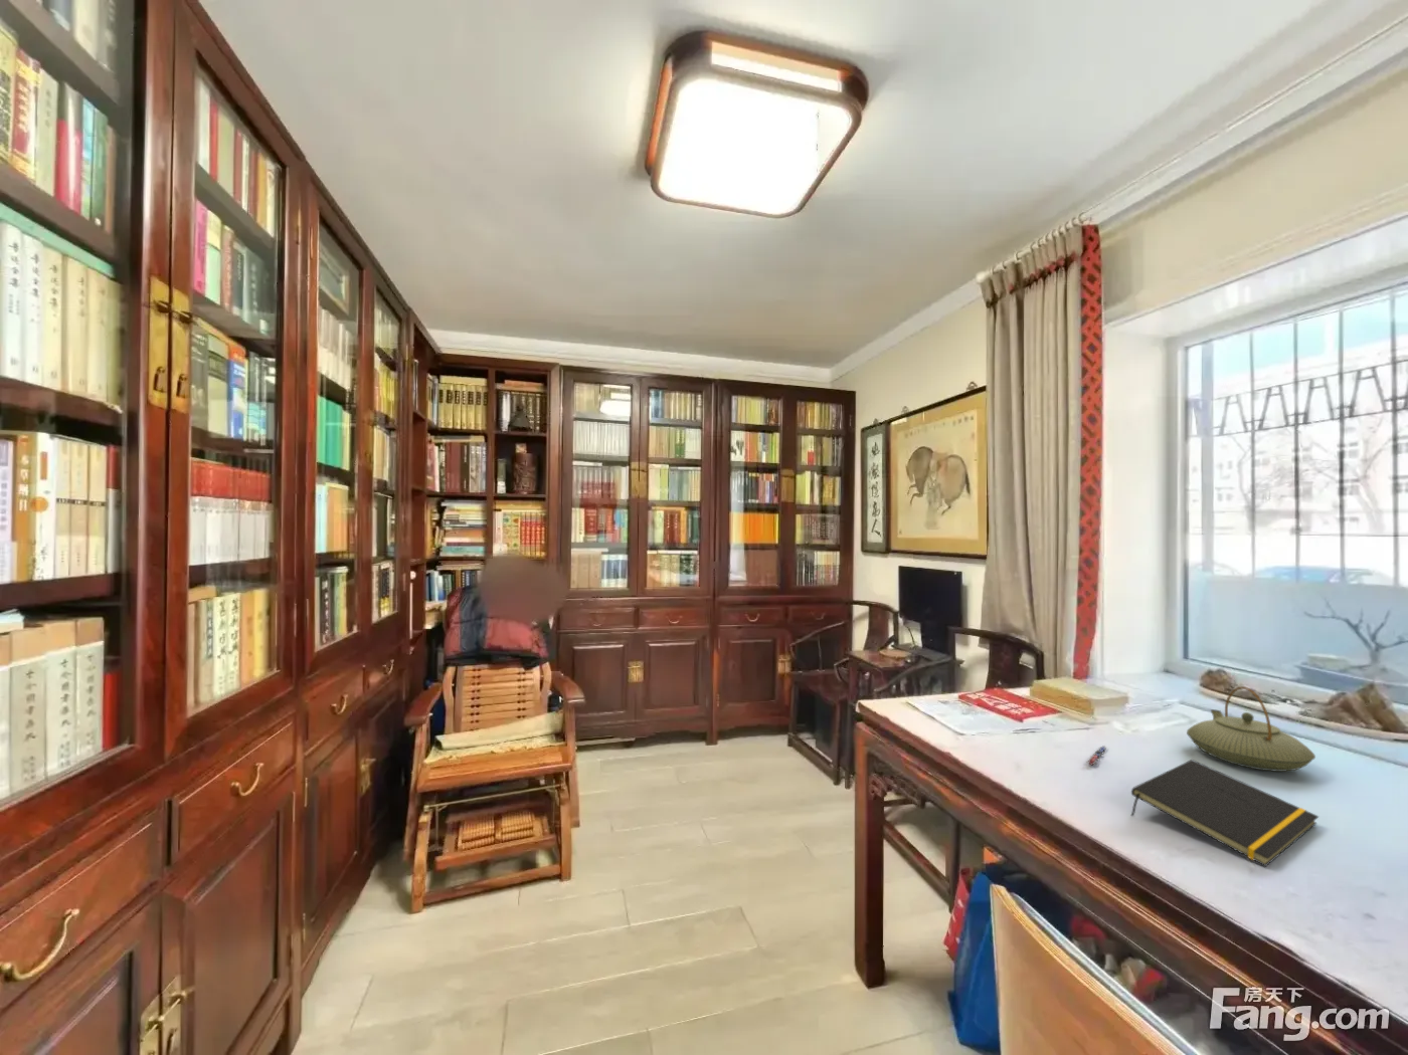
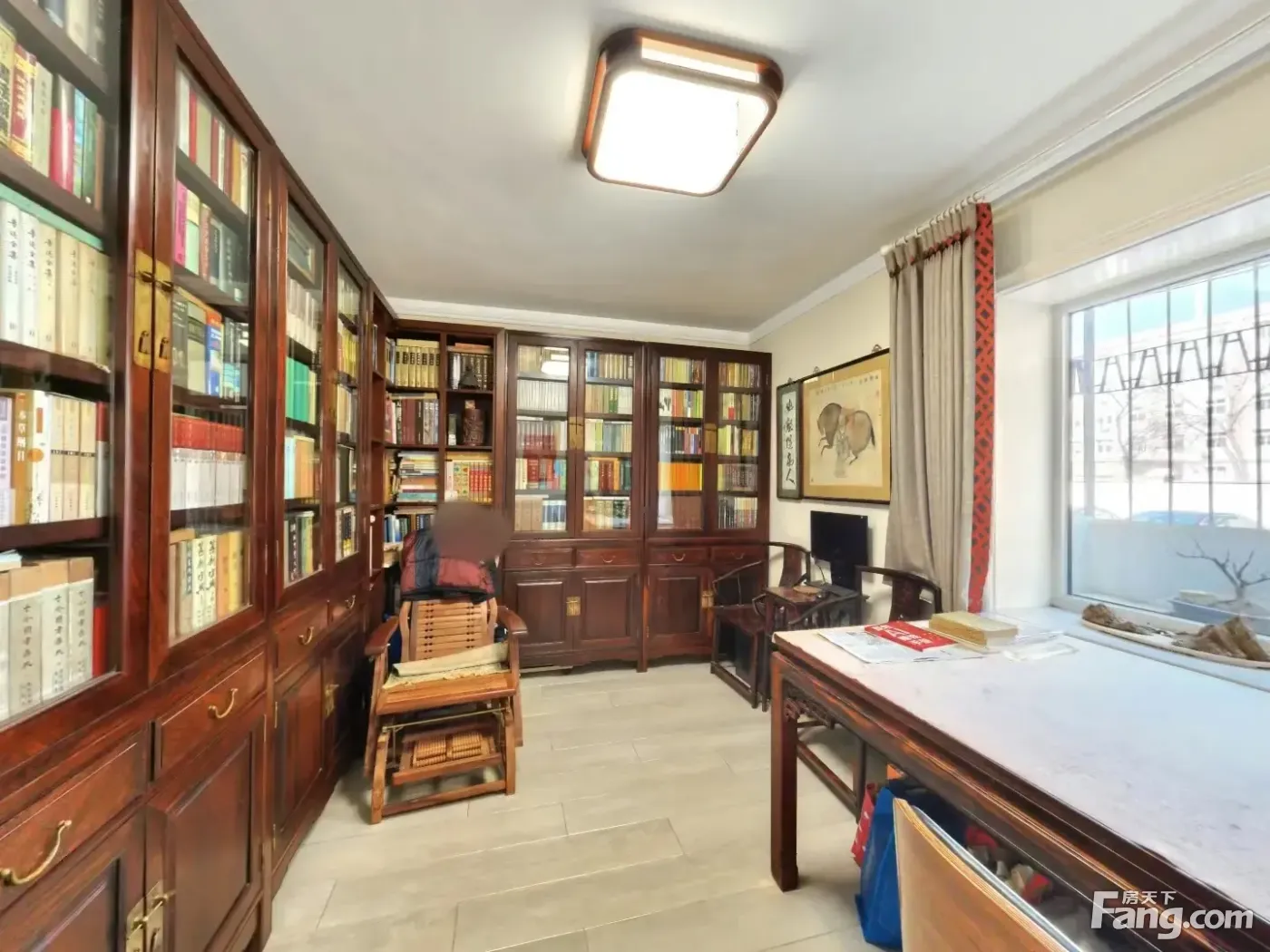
- teapot [1186,685,1316,772]
- notepad [1131,759,1319,867]
- pen [1086,745,1110,766]
